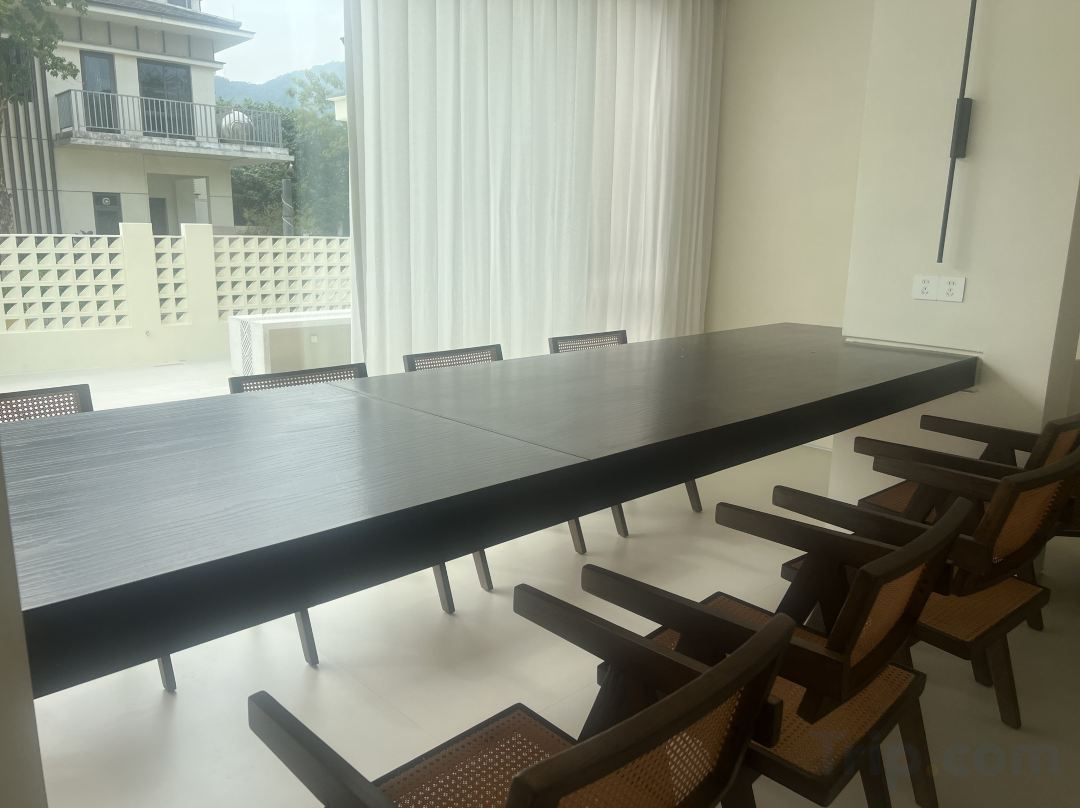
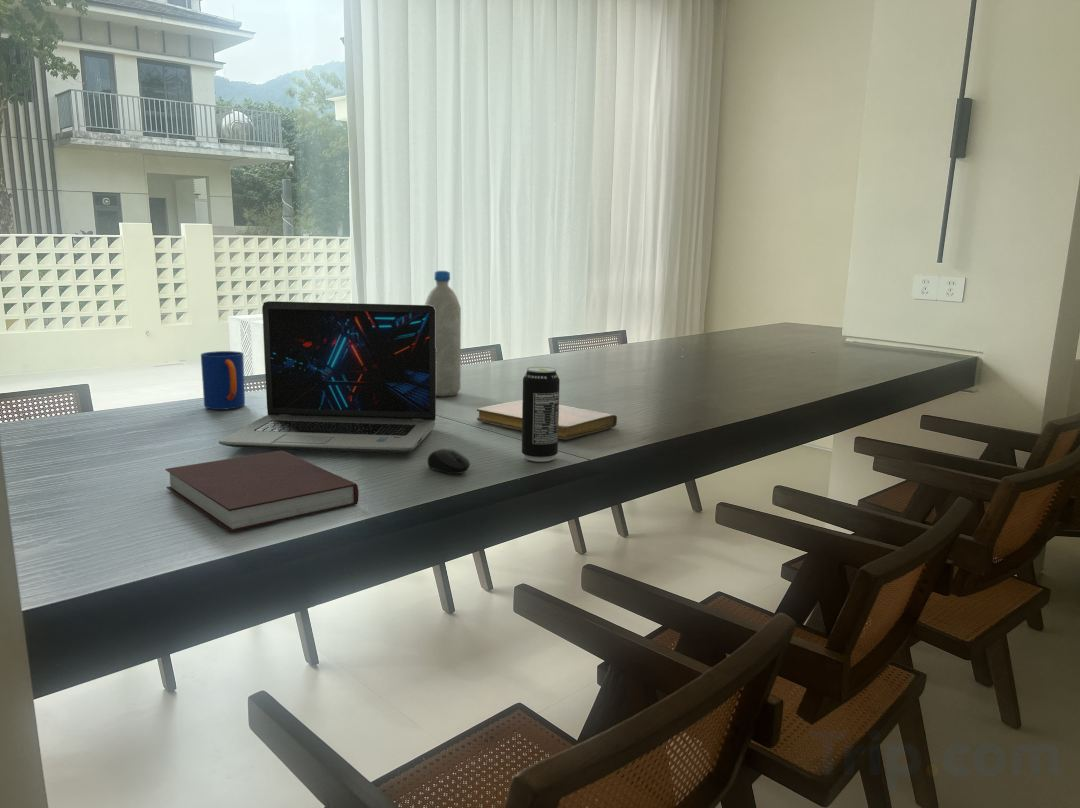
+ notebook [164,449,360,533]
+ computer mouse [427,448,471,475]
+ water bottle [424,270,462,397]
+ beverage can [521,366,561,463]
+ laptop [218,300,437,454]
+ notebook [476,399,618,441]
+ mug [200,350,246,411]
